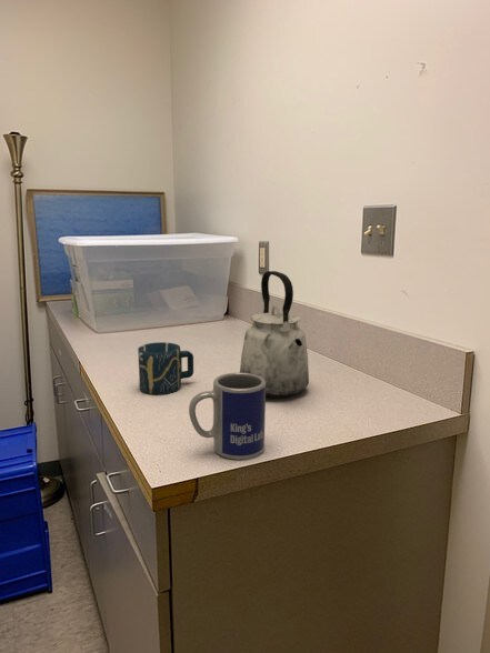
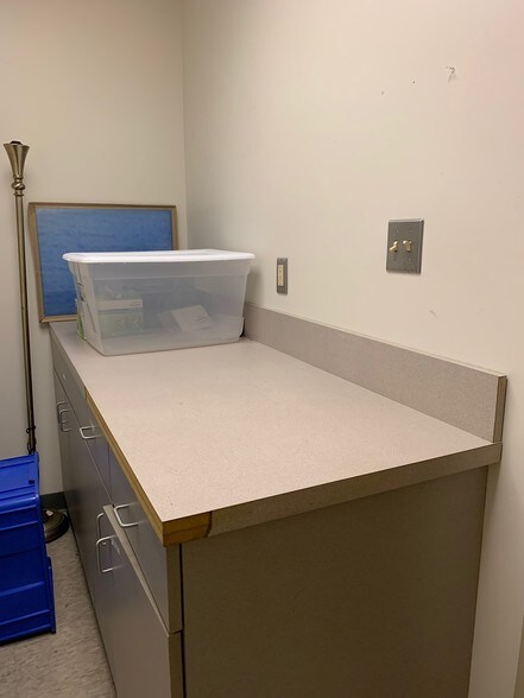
- kettle [239,270,310,399]
- mug [188,372,267,461]
- cup [137,341,194,395]
